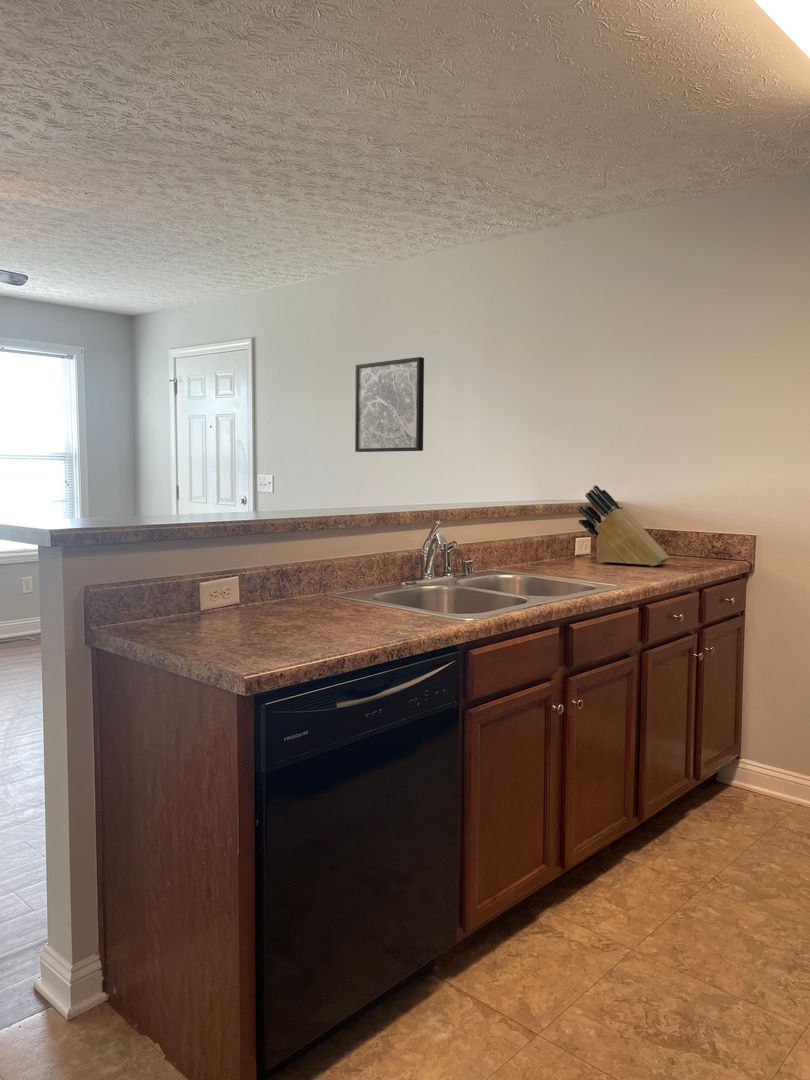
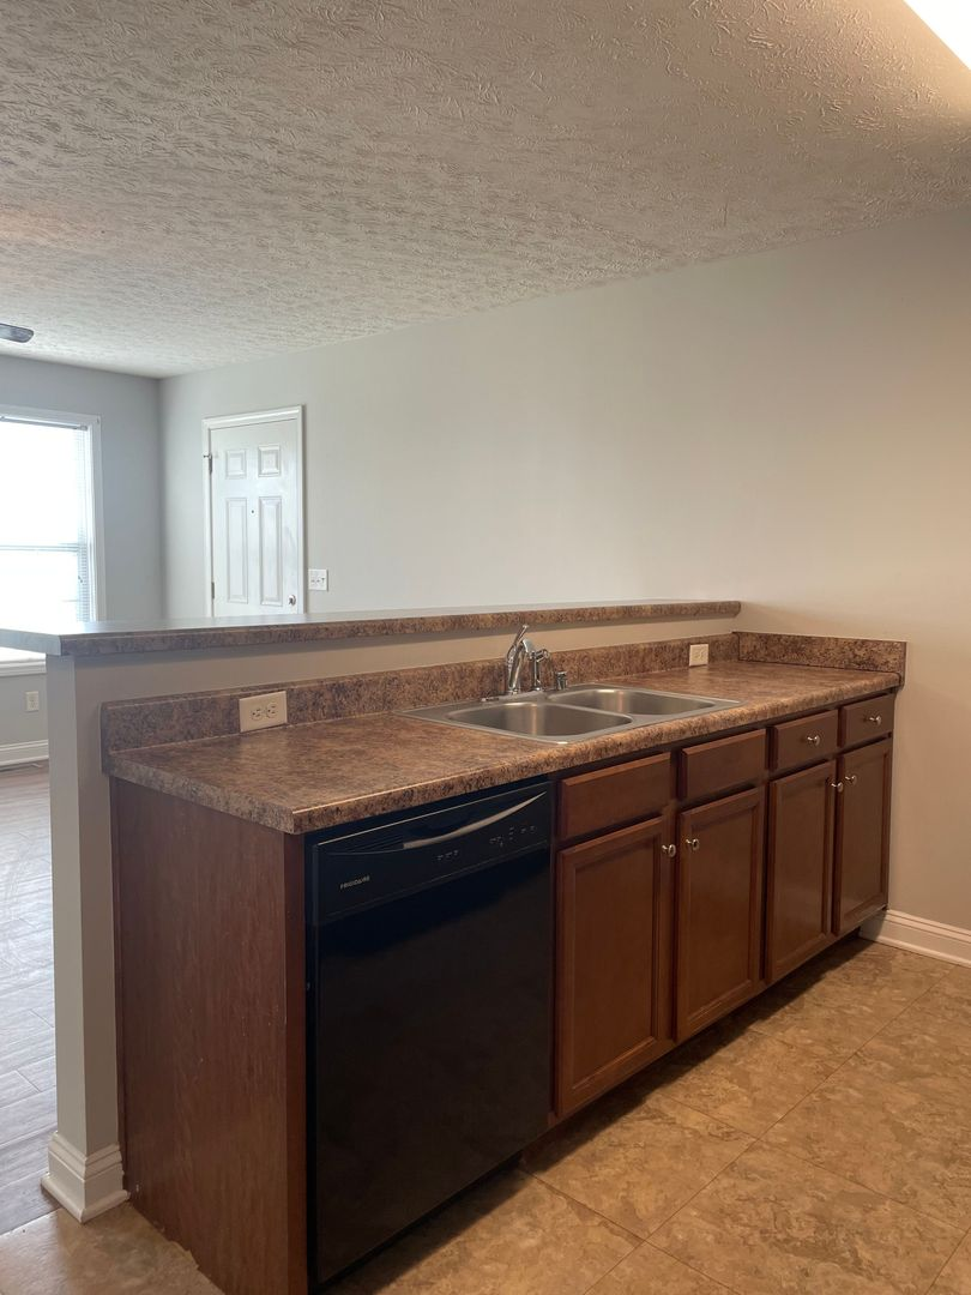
- knife block [577,484,671,567]
- wall art [354,356,425,453]
